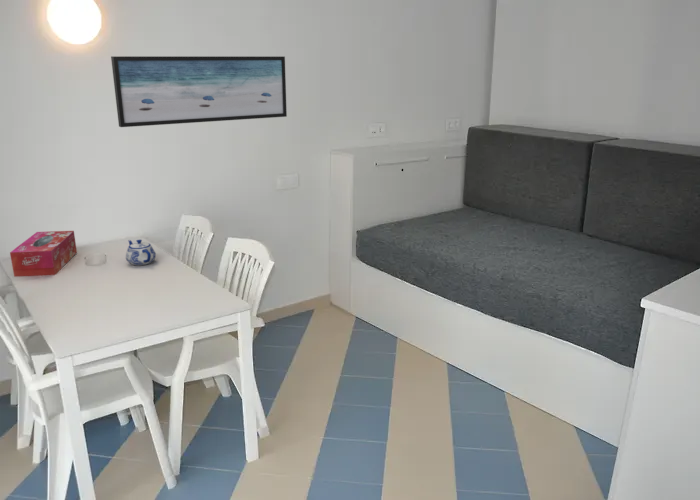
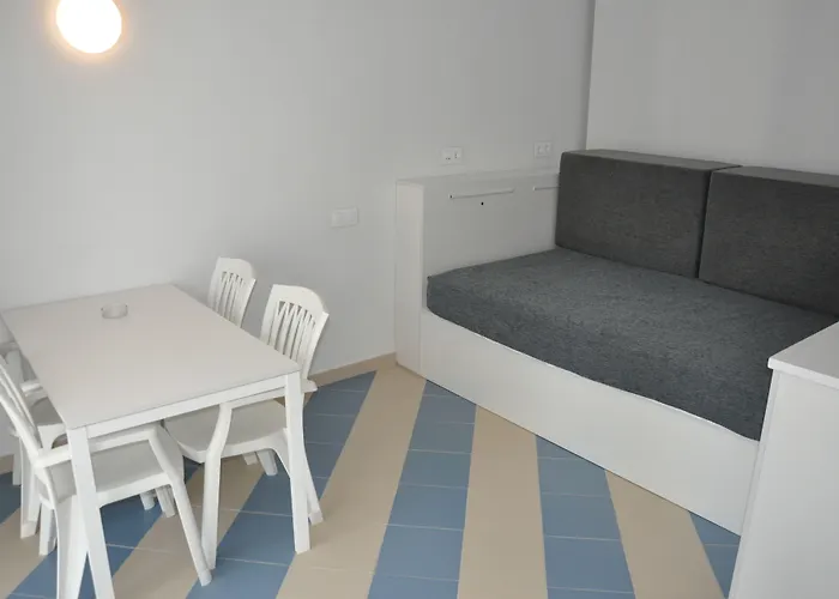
- wall art [110,55,288,128]
- tissue box [9,230,78,278]
- teapot [125,239,157,266]
